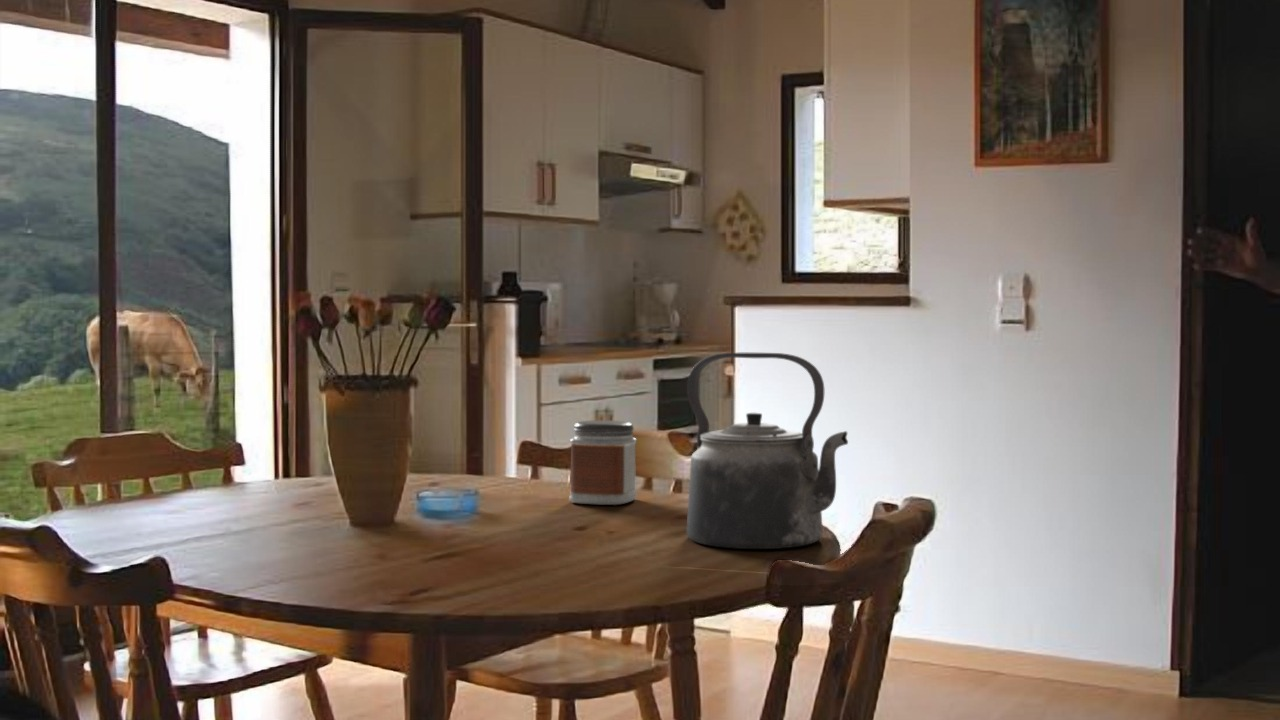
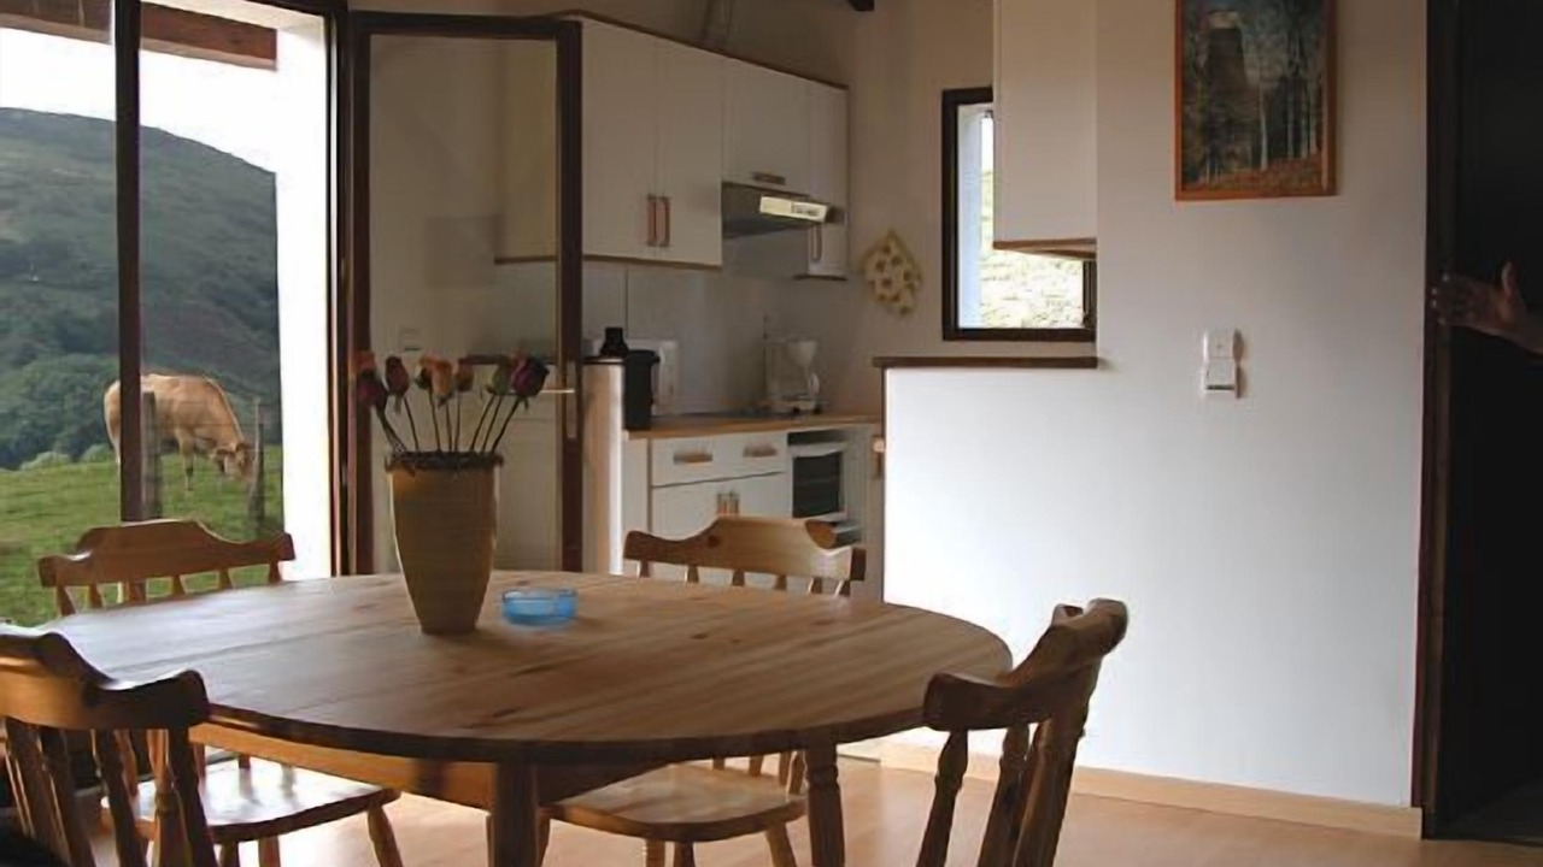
- kettle [685,352,849,550]
- jar [568,419,638,506]
